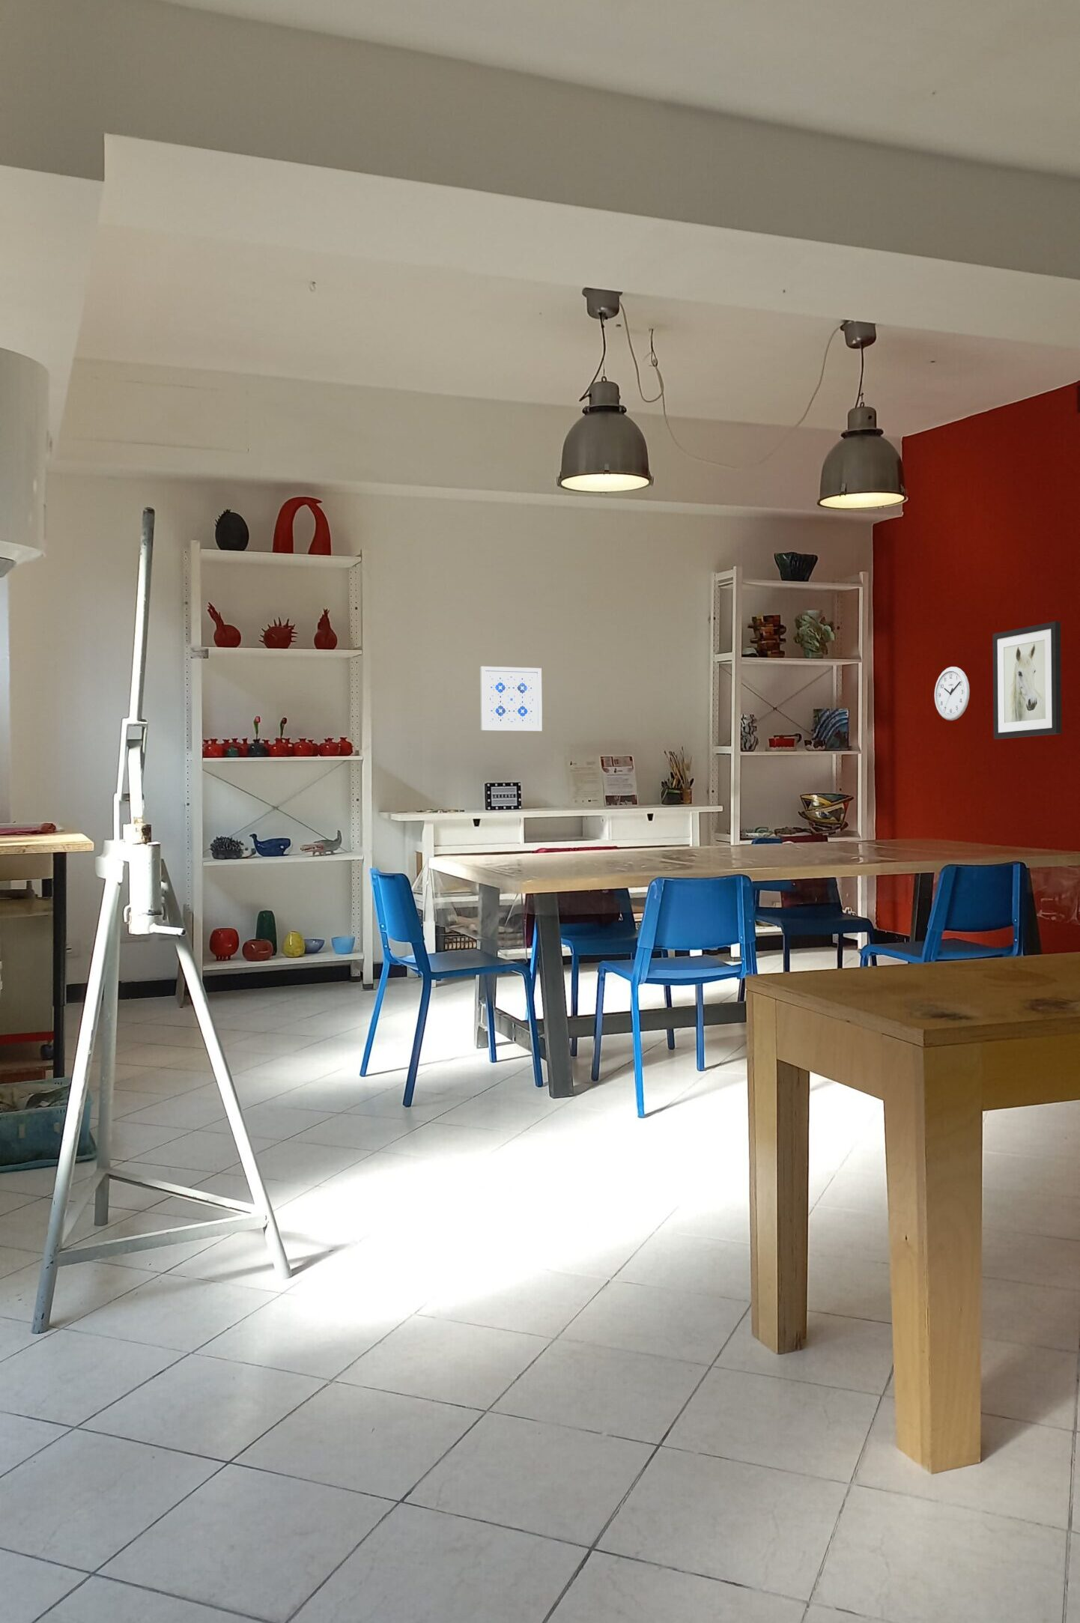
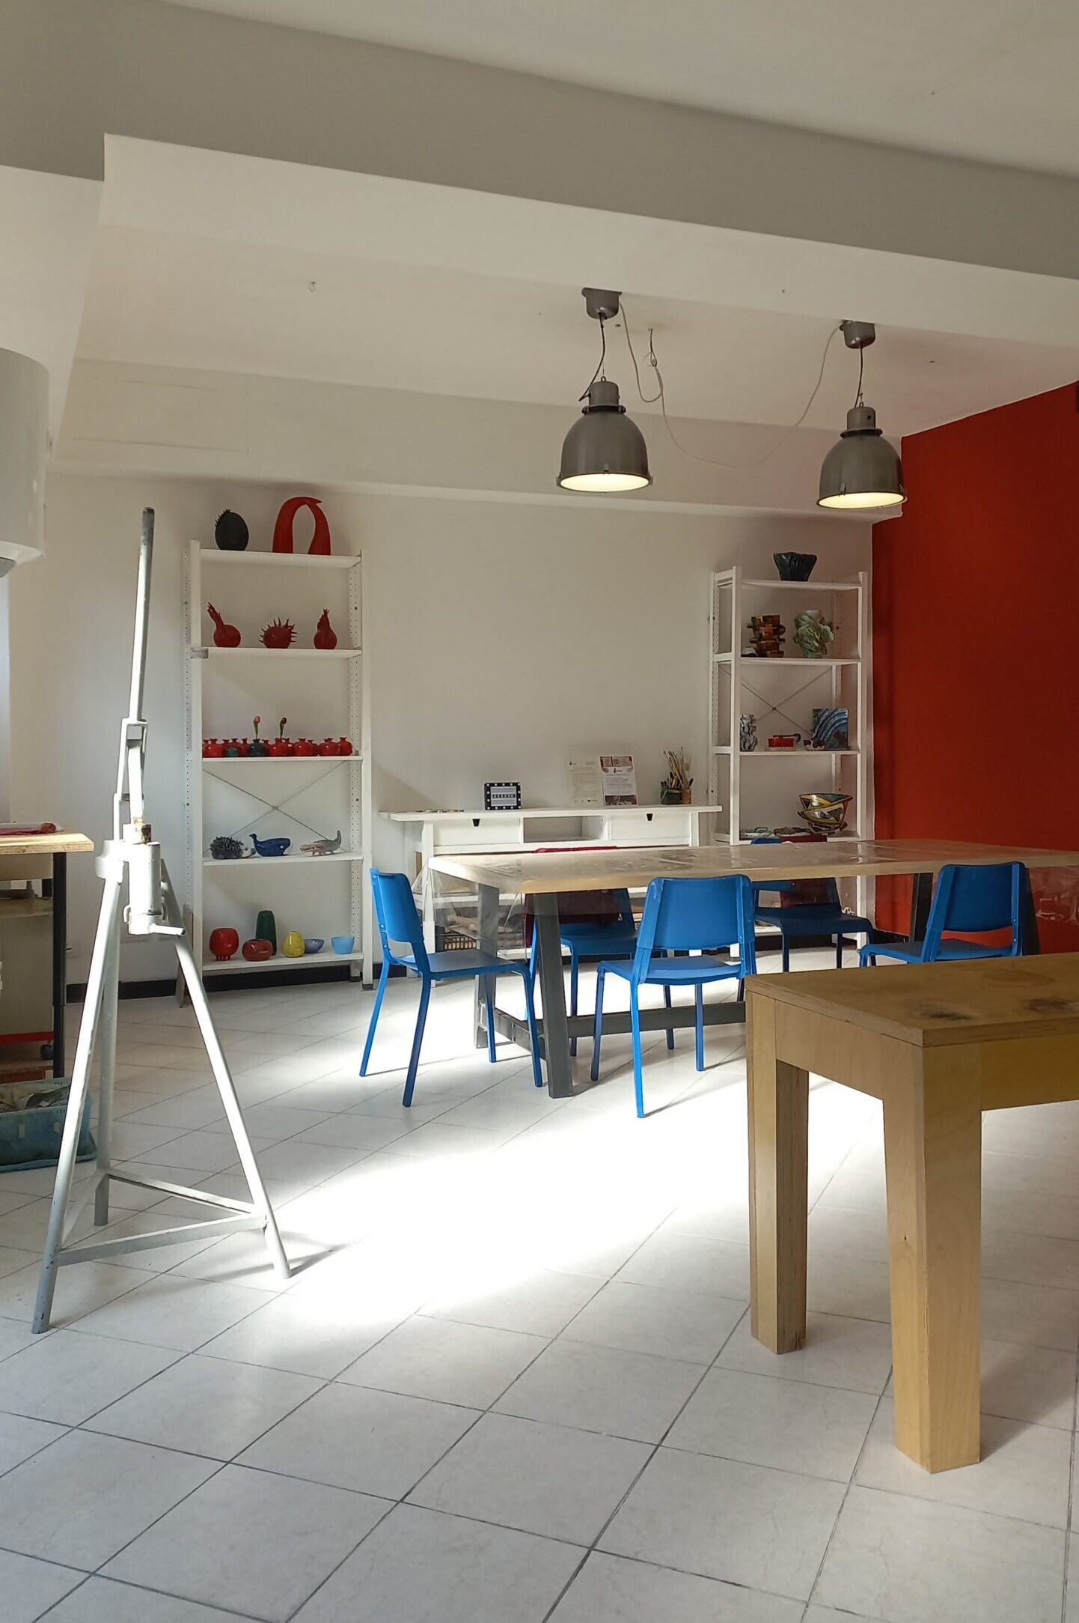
- wall art [480,666,542,731]
- wall art [992,621,1063,740]
- wall clock [934,666,970,722]
